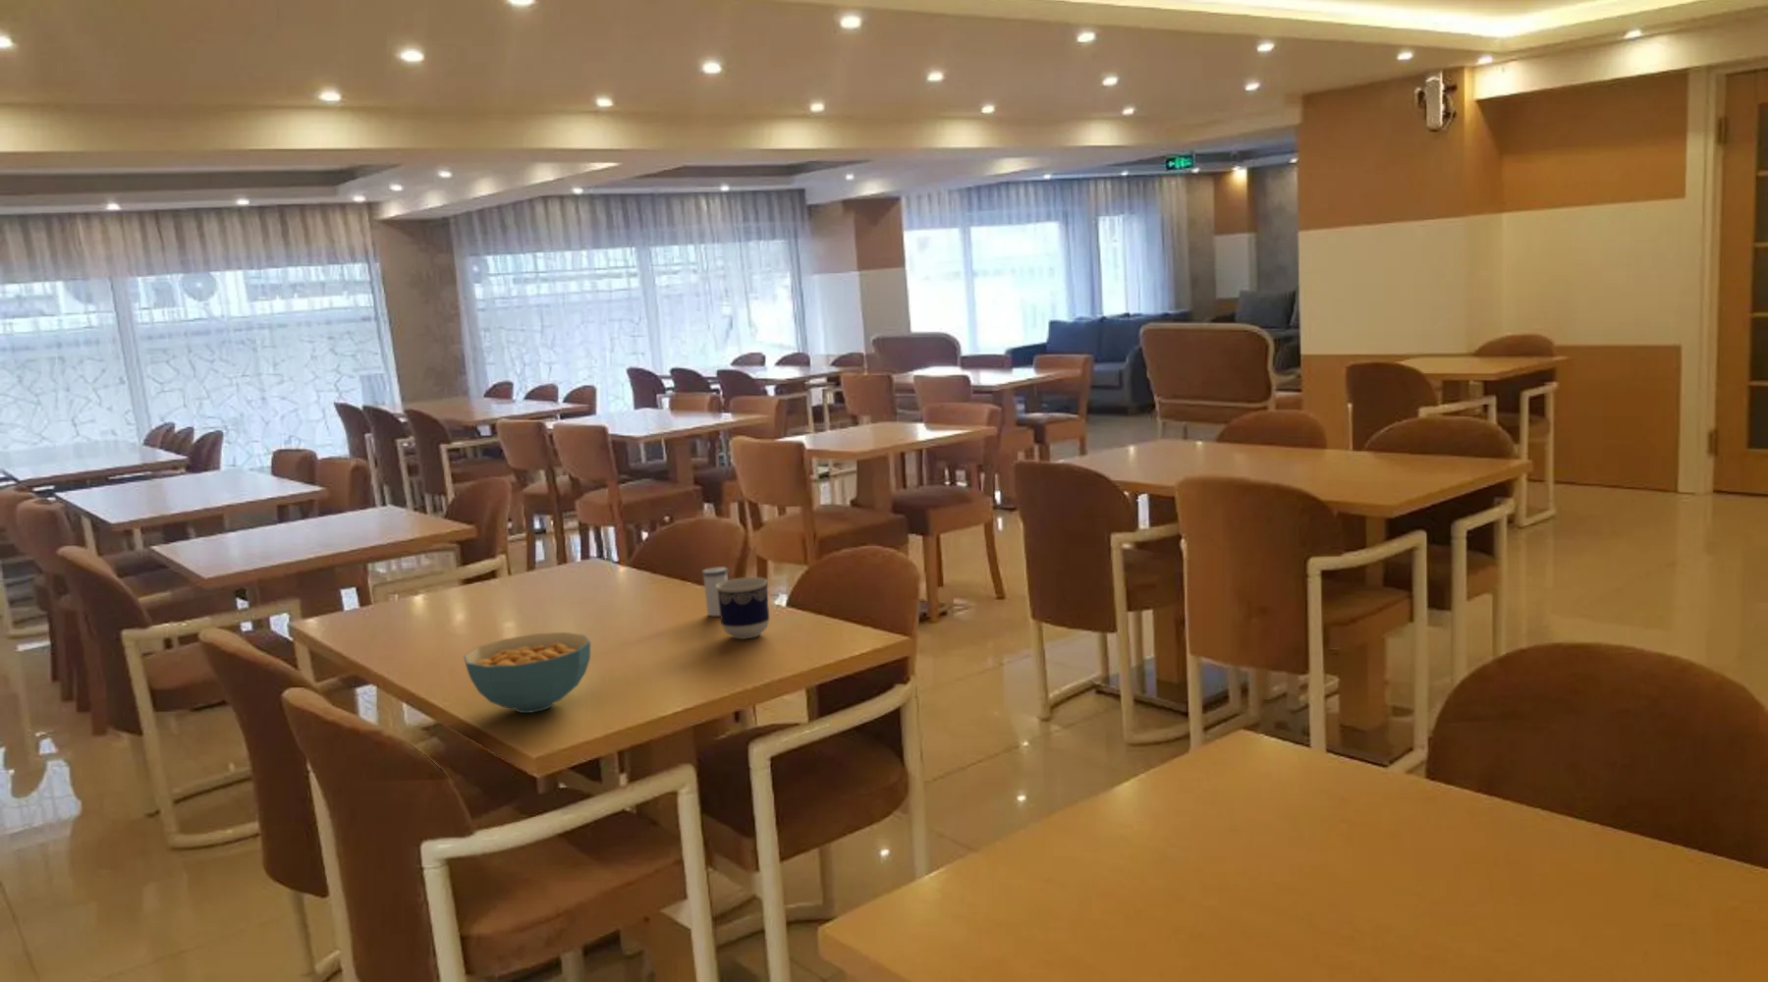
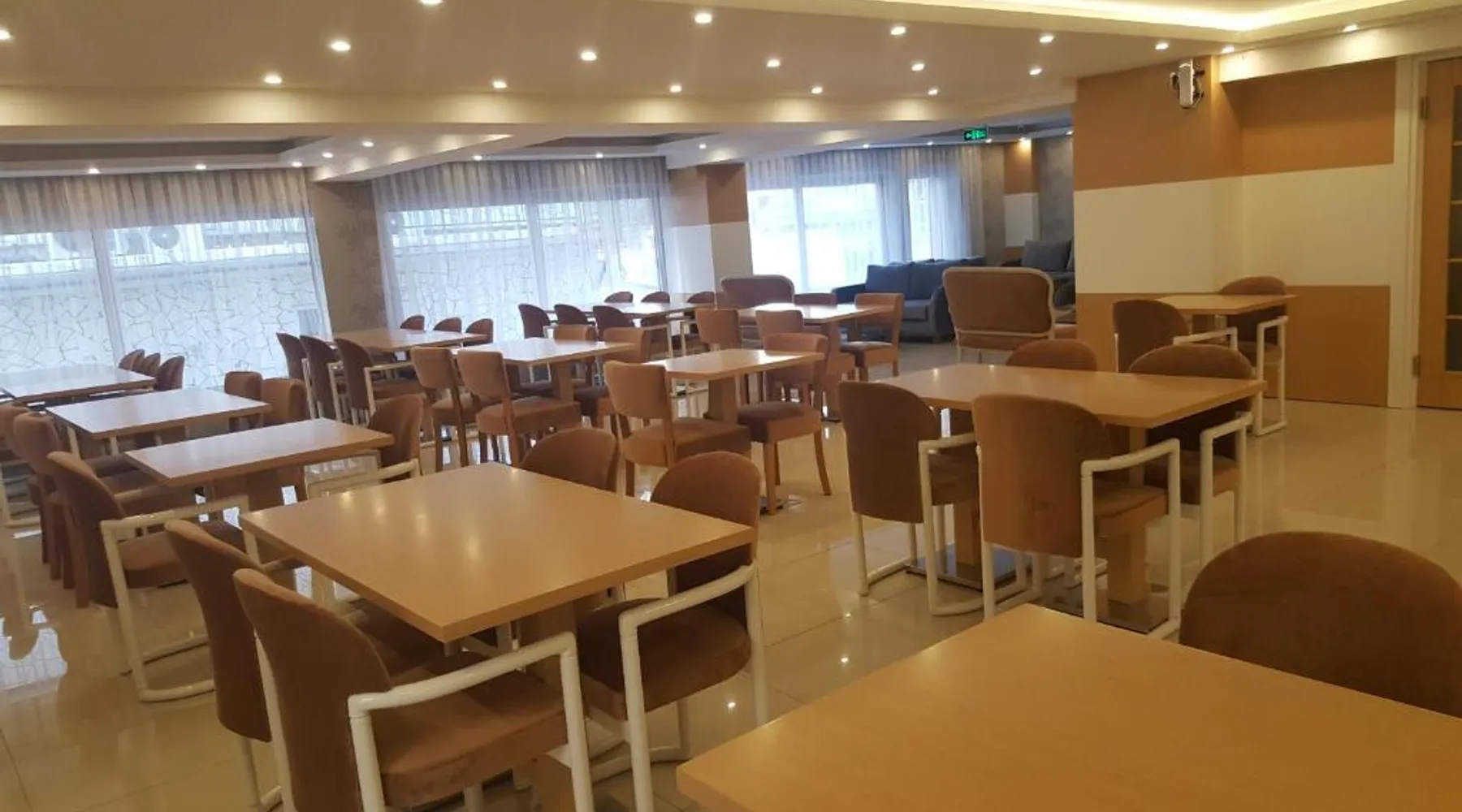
- cup [716,577,770,640]
- cereal bowl [463,631,591,714]
- salt shaker [701,566,729,617]
